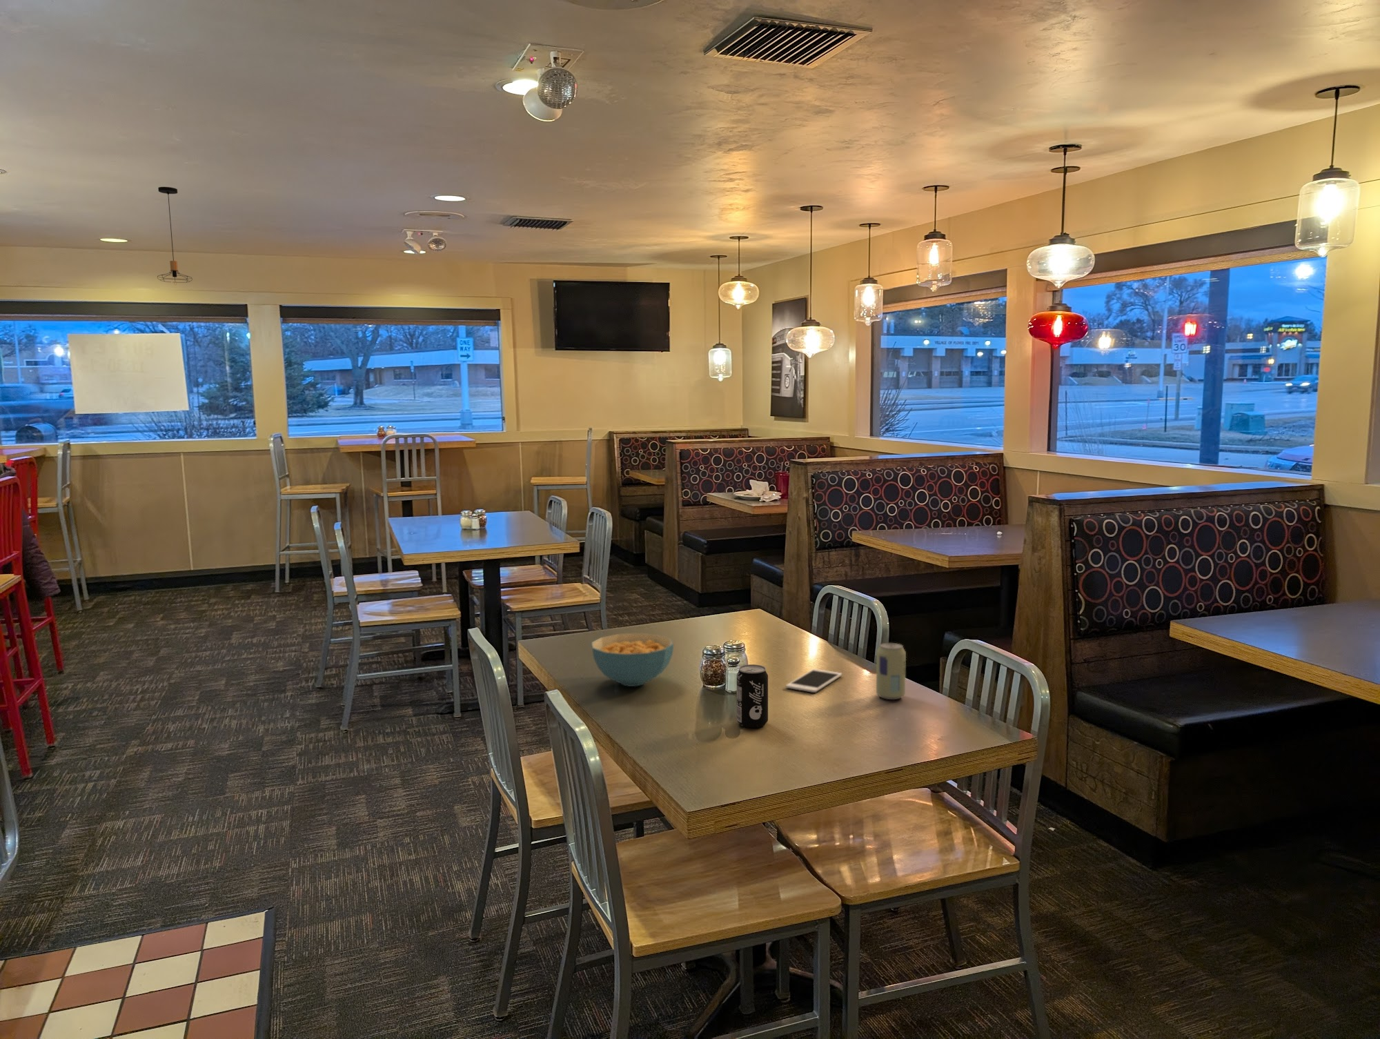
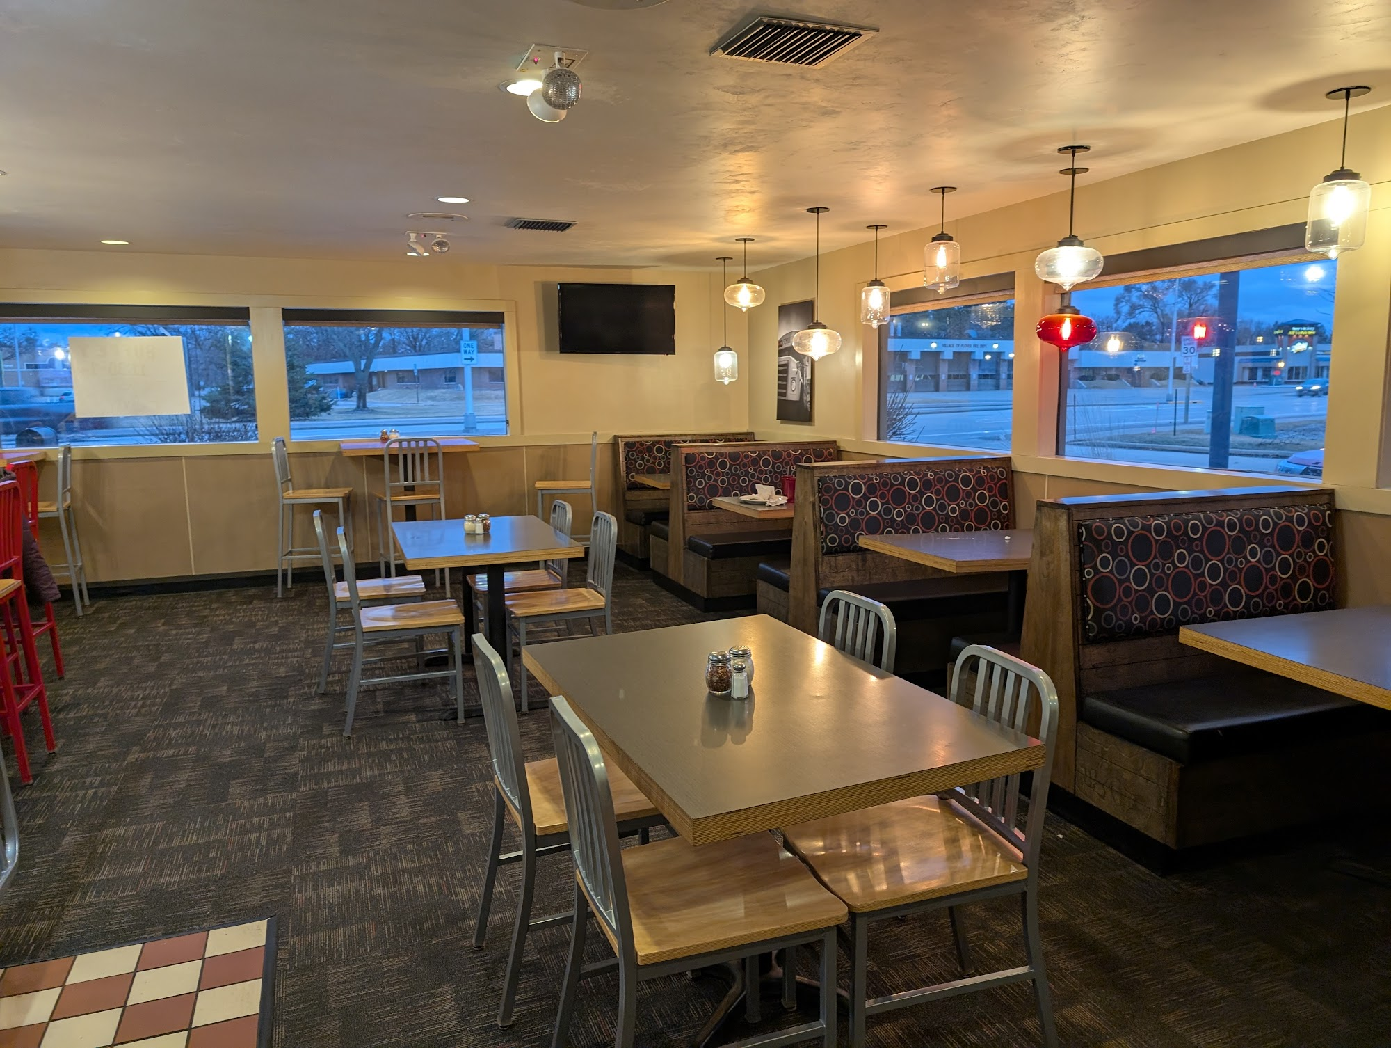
- cell phone [785,669,843,693]
- beverage can [736,664,769,729]
- pendant light [156,187,193,285]
- beverage can [876,643,906,701]
- cereal bowl [591,632,675,688]
